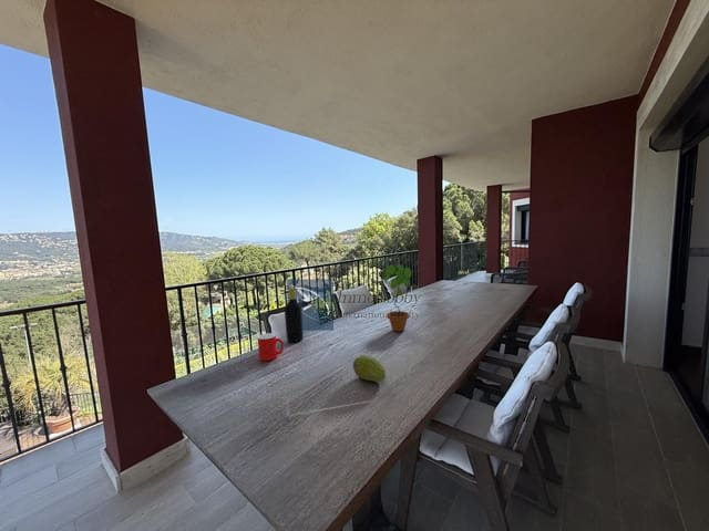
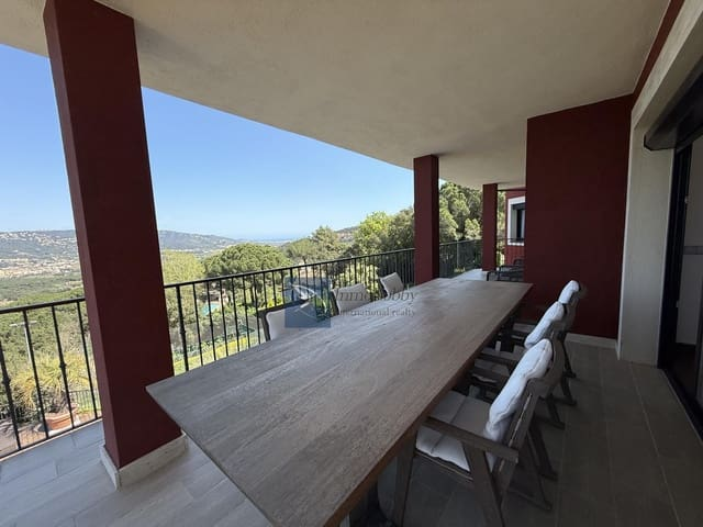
- potted plant [382,263,412,333]
- bottle [284,287,305,343]
- cup [257,332,285,362]
- fruit [352,354,388,383]
